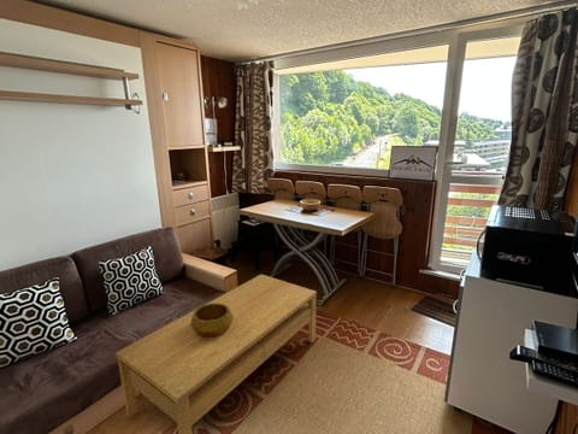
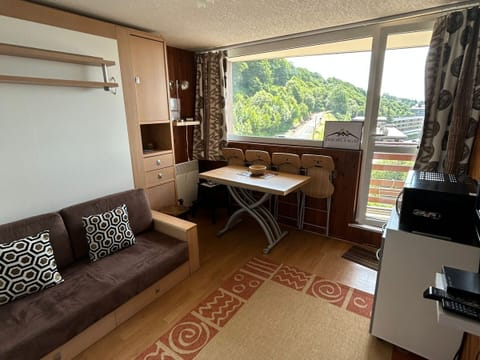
- coffee table [114,274,318,434]
- decorative bowl [190,304,234,338]
